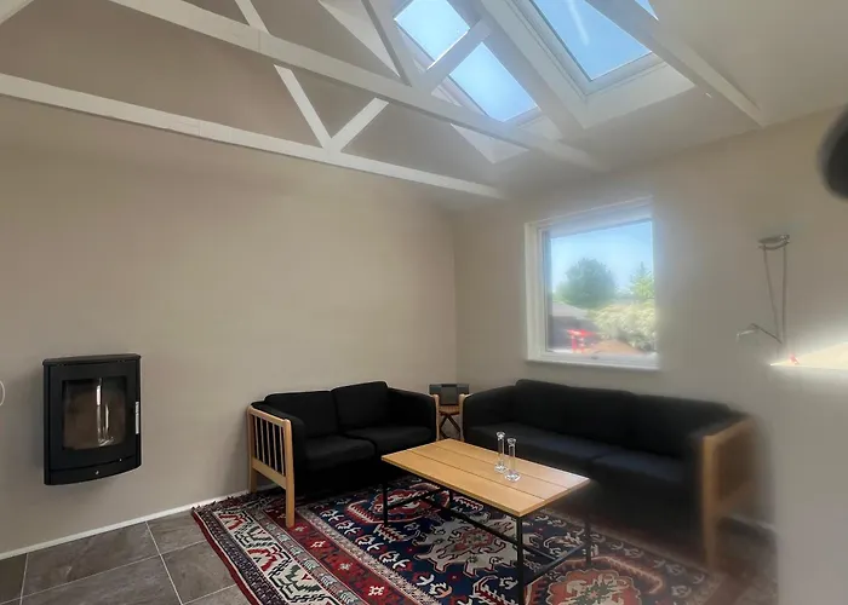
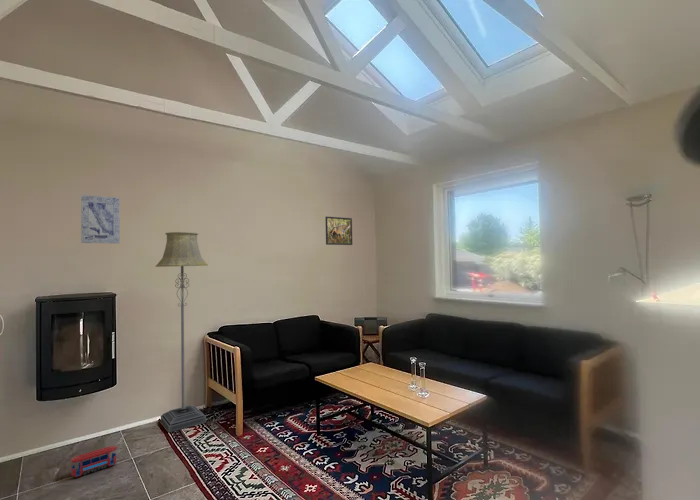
+ floor lamp [155,231,209,433]
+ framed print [324,215,353,246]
+ toy train [70,445,118,478]
+ wall art [80,194,121,244]
